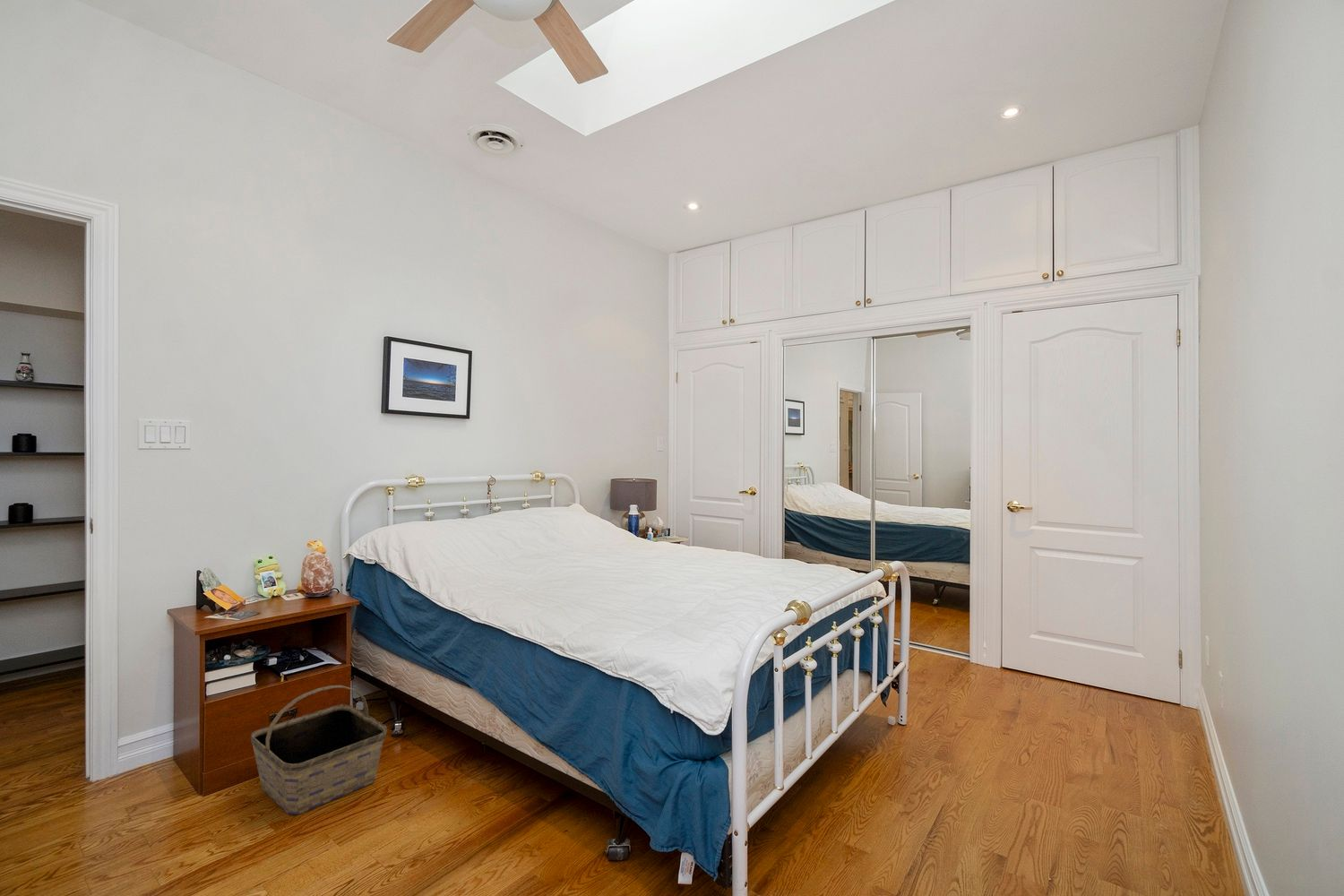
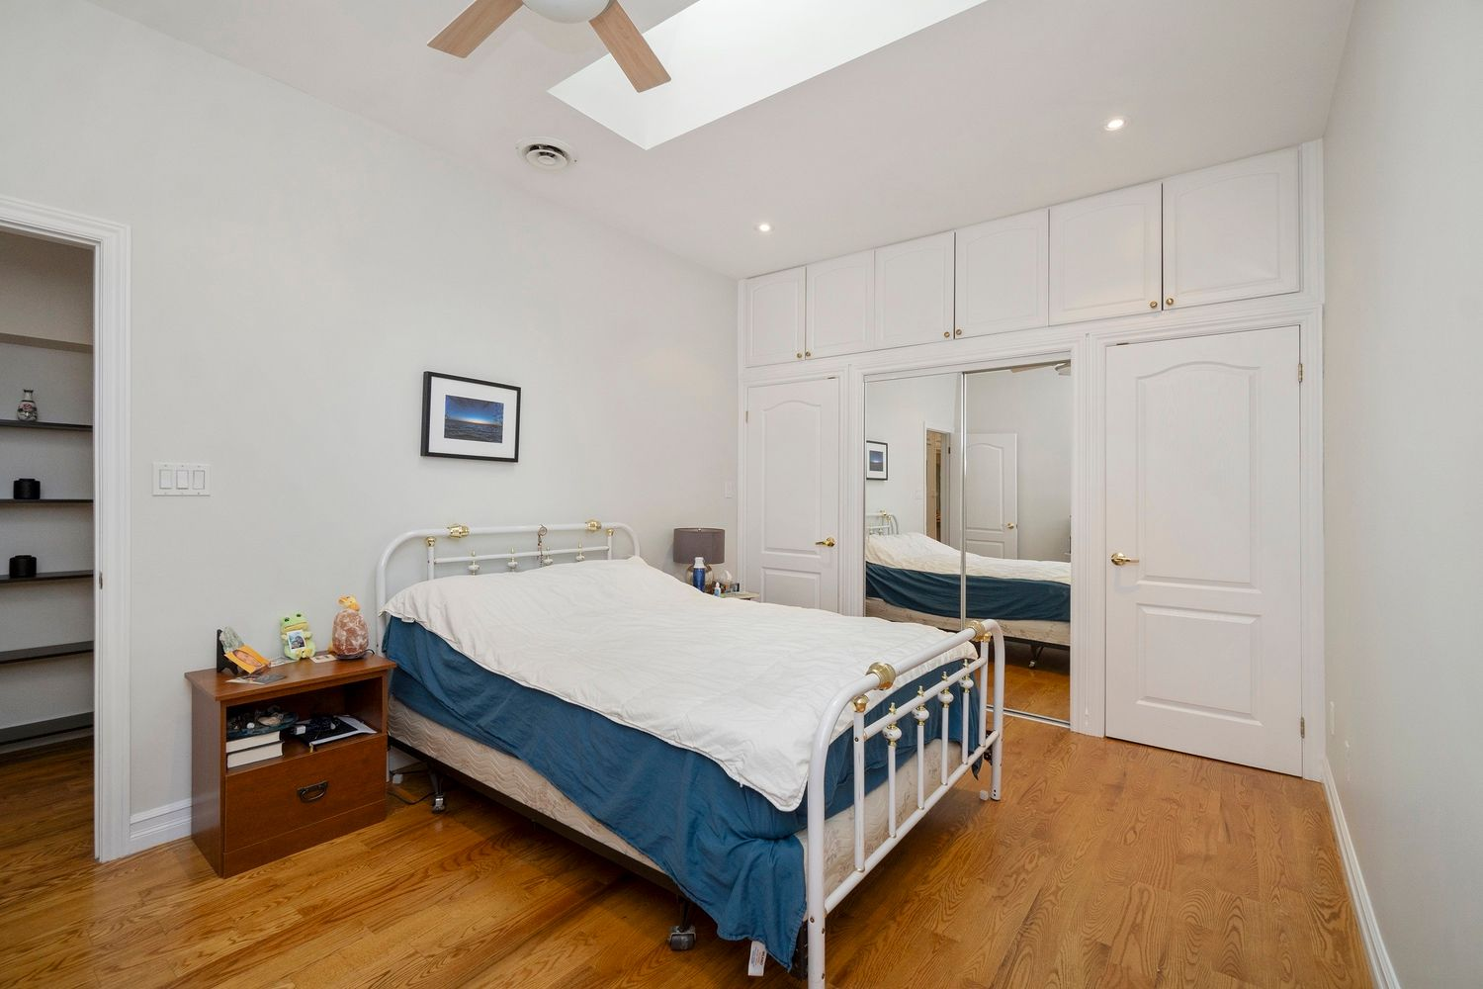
- basket [250,685,388,815]
